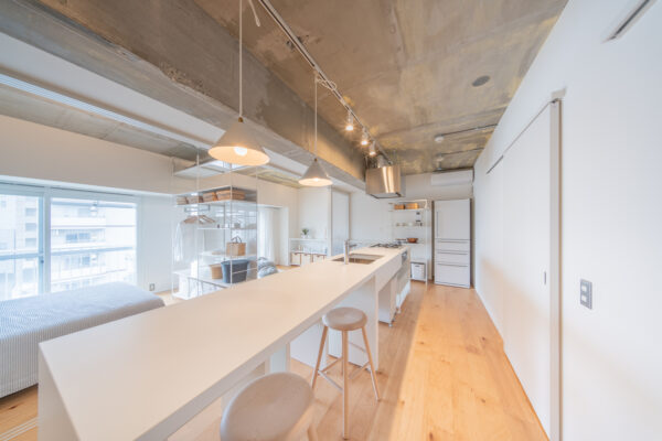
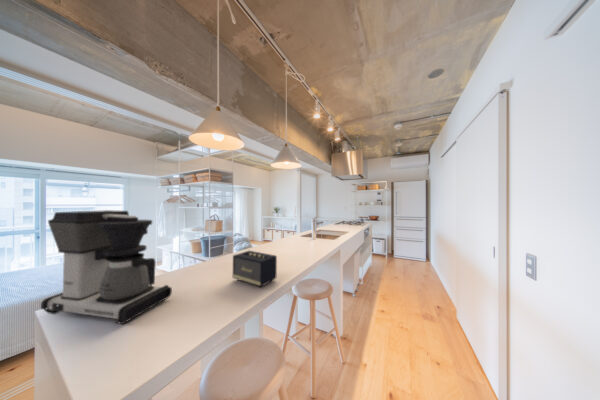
+ coffee maker [40,209,173,325]
+ speaker [232,250,278,288]
